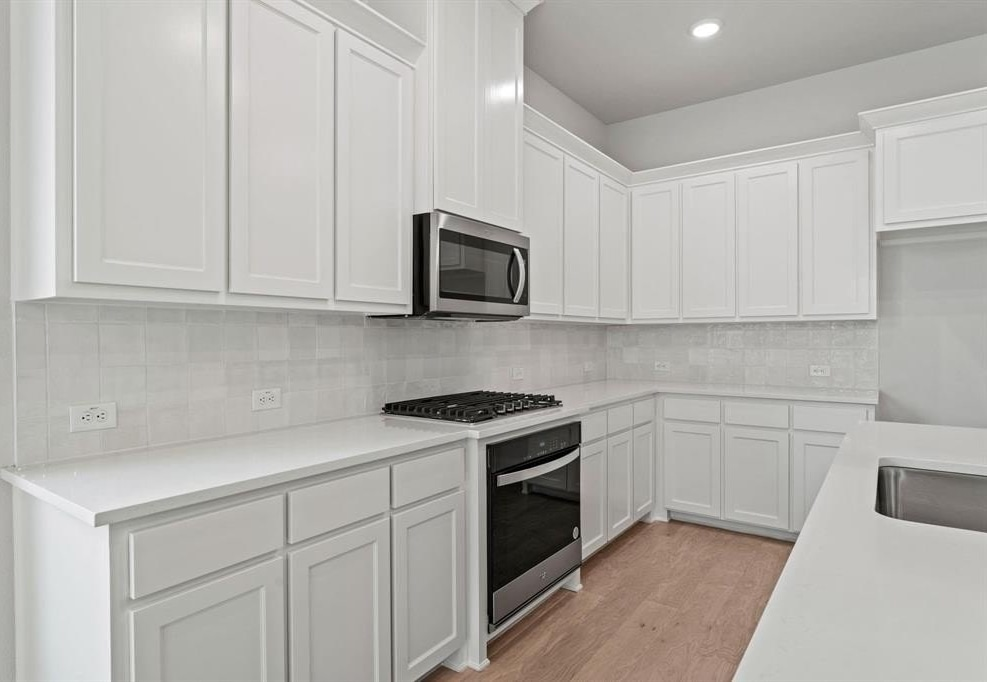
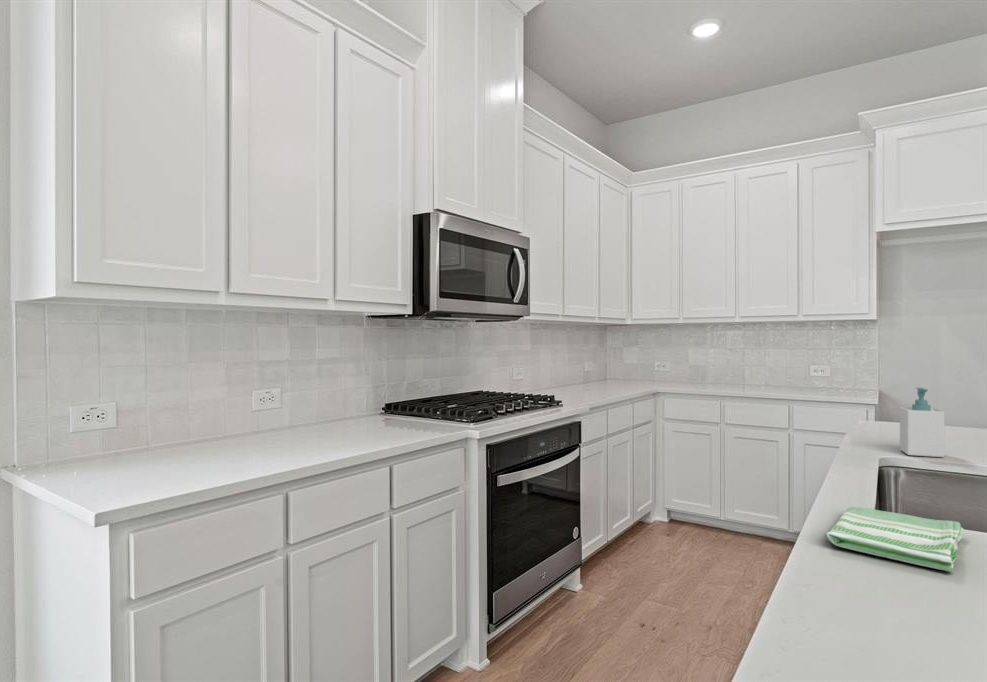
+ soap bottle [899,386,945,458]
+ dish towel [825,506,965,573]
